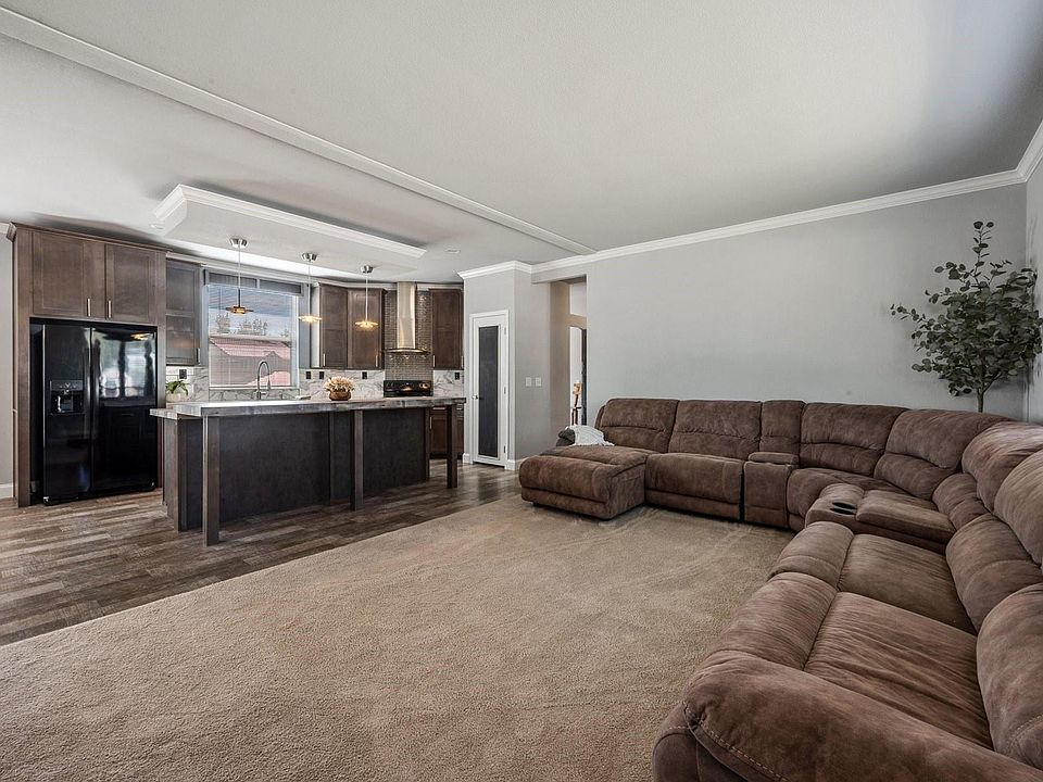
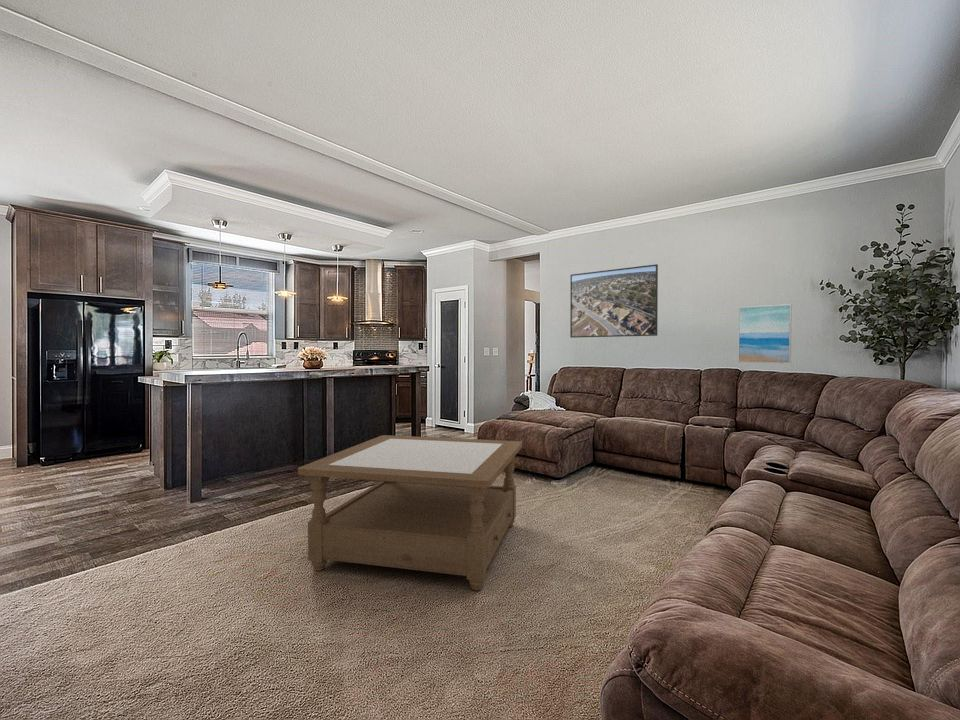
+ coffee table [297,434,523,591]
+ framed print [569,263,659,339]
+ wall art [737,303,793,364]
